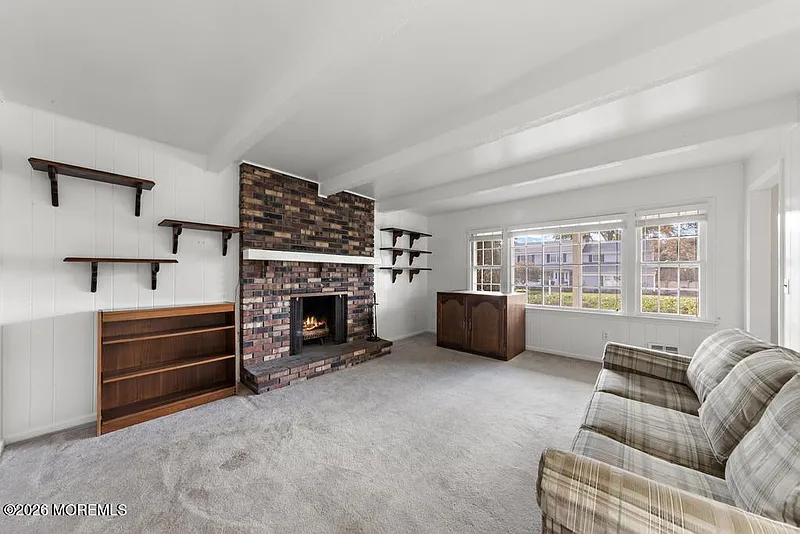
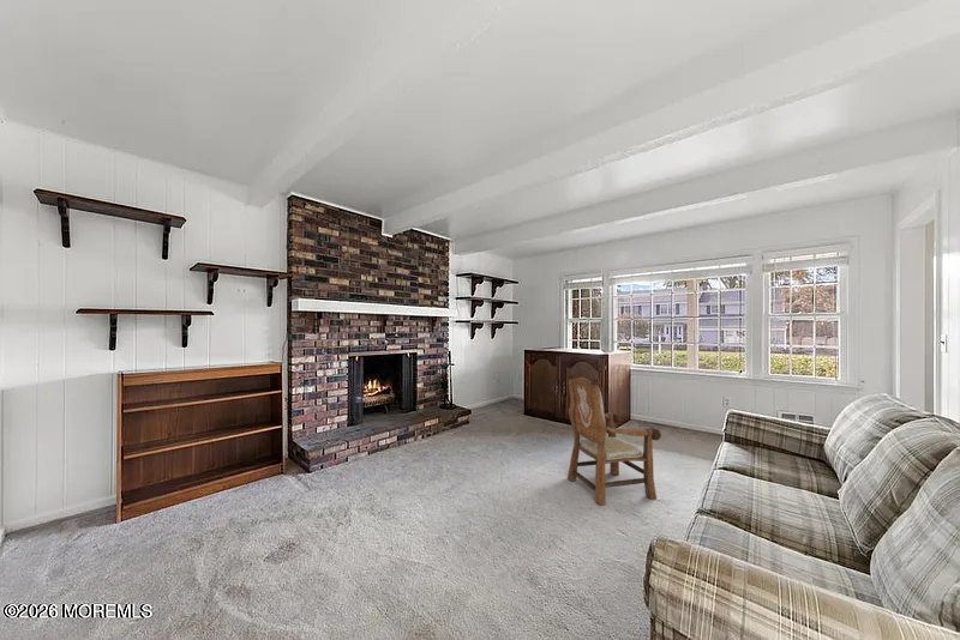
+ armchair [565,372,662,506]
